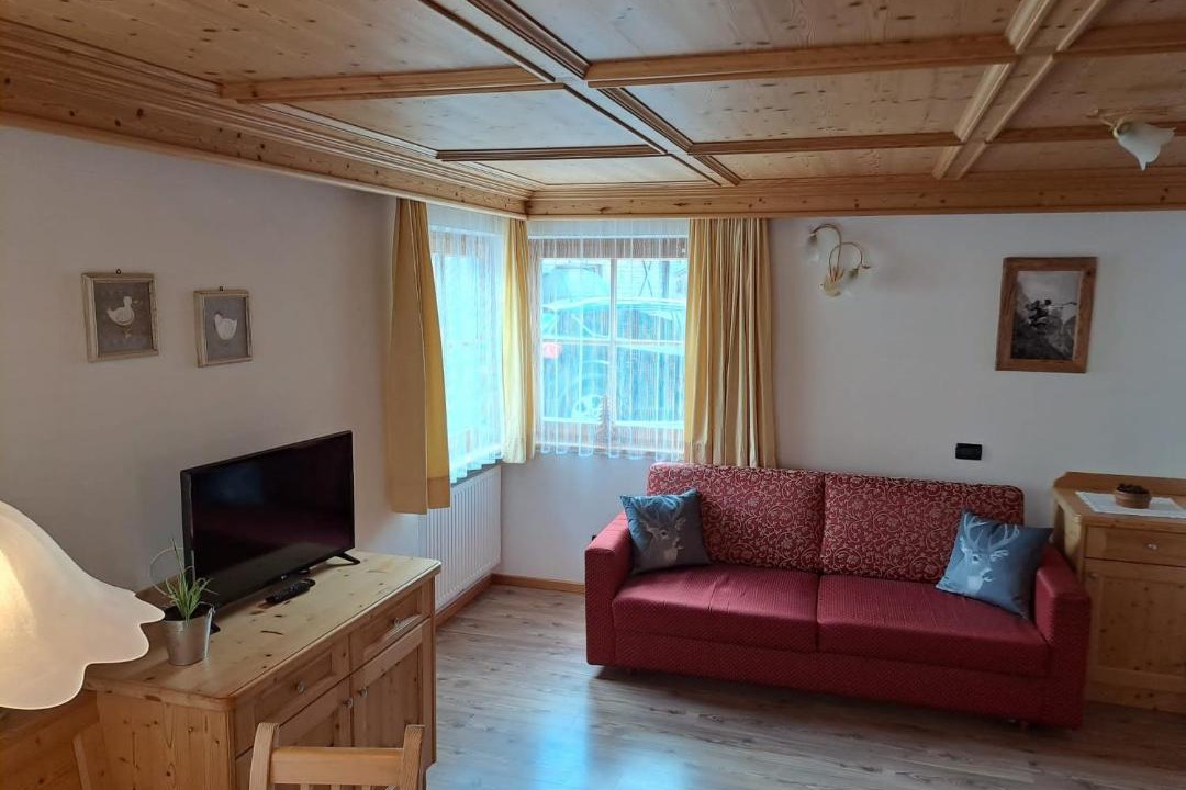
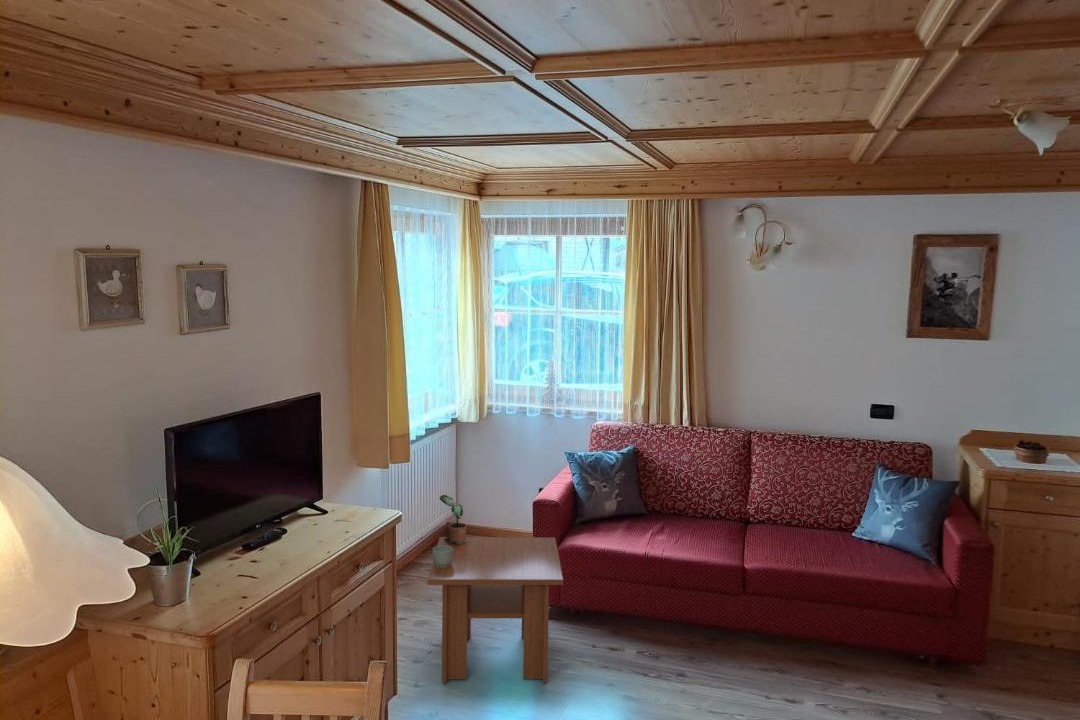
+ mug [432,545,453,567]
+ potted plant [439,494,468,544]
+ coffee table [427,536,564,684]
